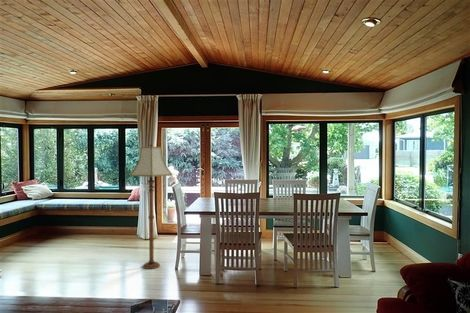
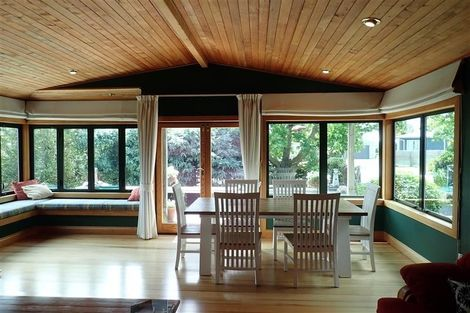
- floor lamp [129,142,173,270]
